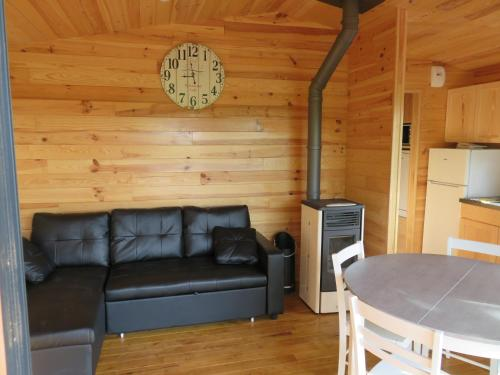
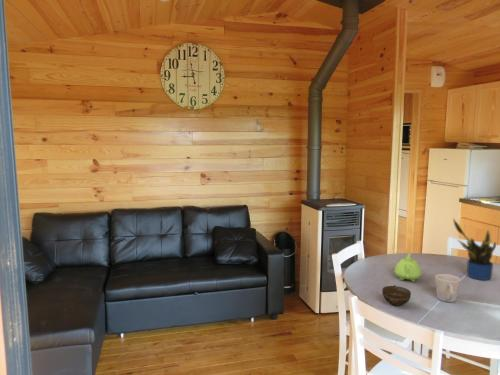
+ cup [381,284,412,307]
+ teapot [394,252,422,283]
+ mug [434,273,462,303]
+ potted plant [452,218,497,281]
